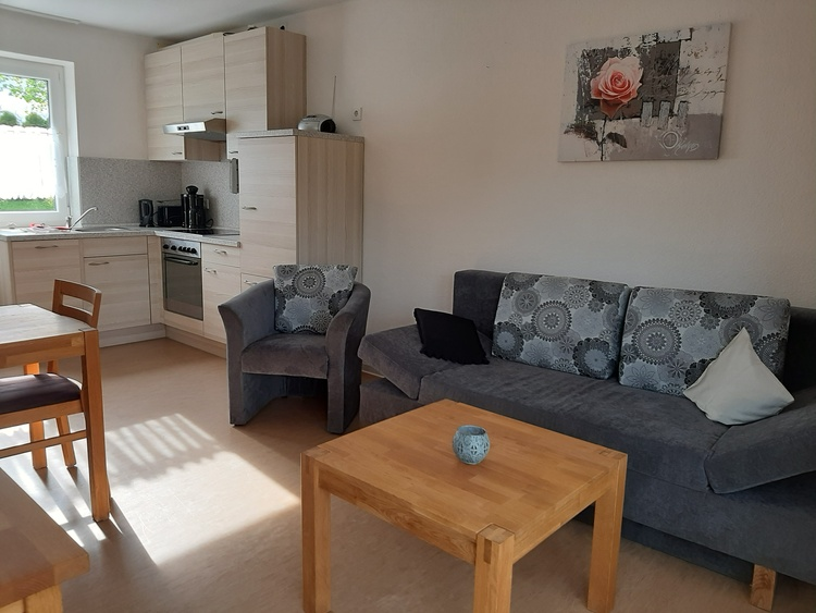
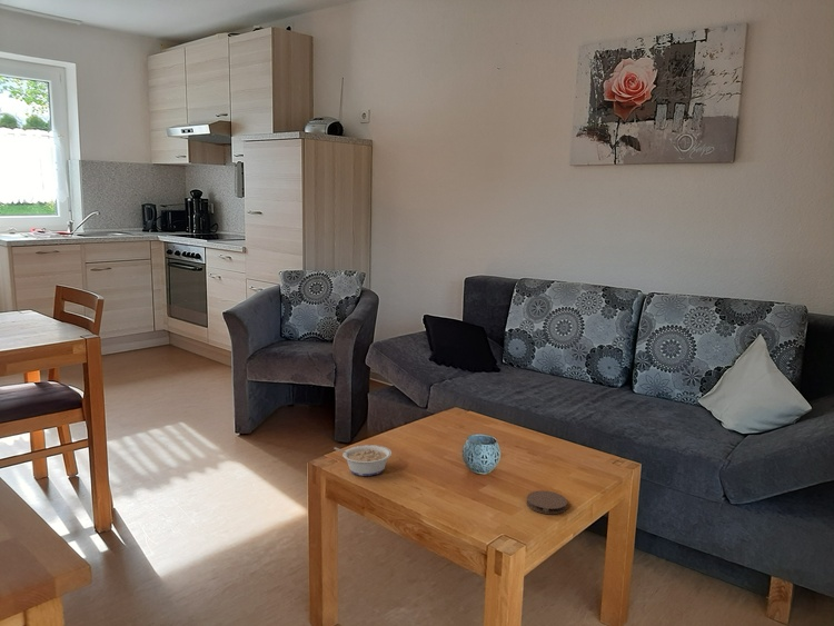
+ legume [332,444,393,477]
+ coaster [526,489,568,515]
